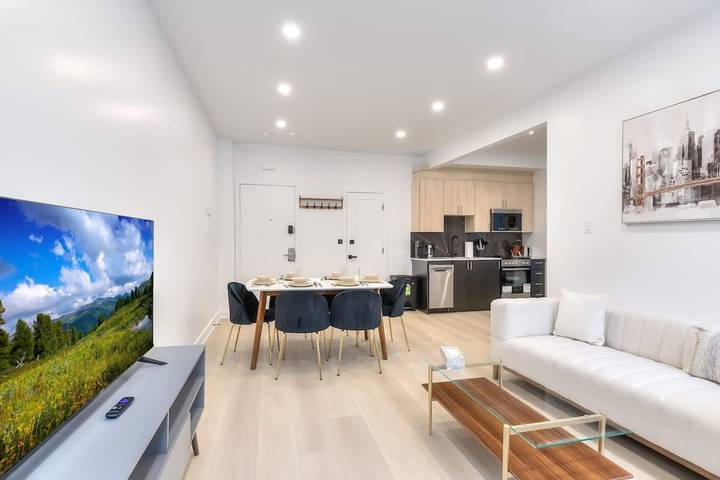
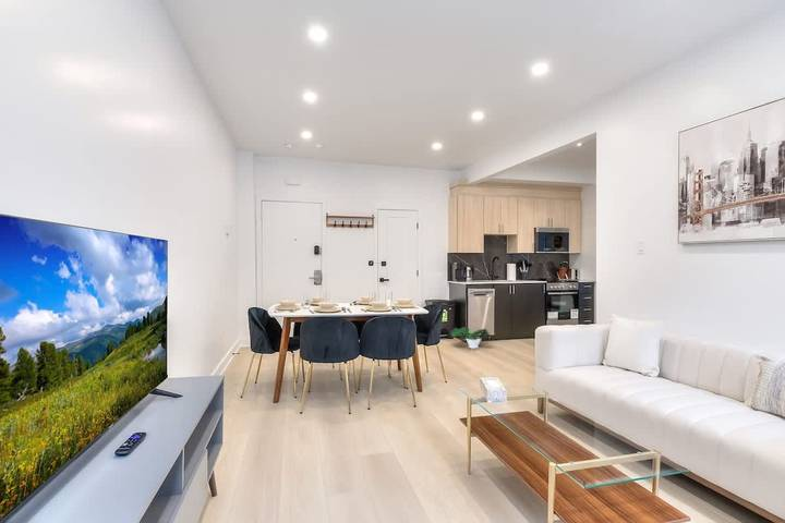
+ potted plant [449,326,493,350]
